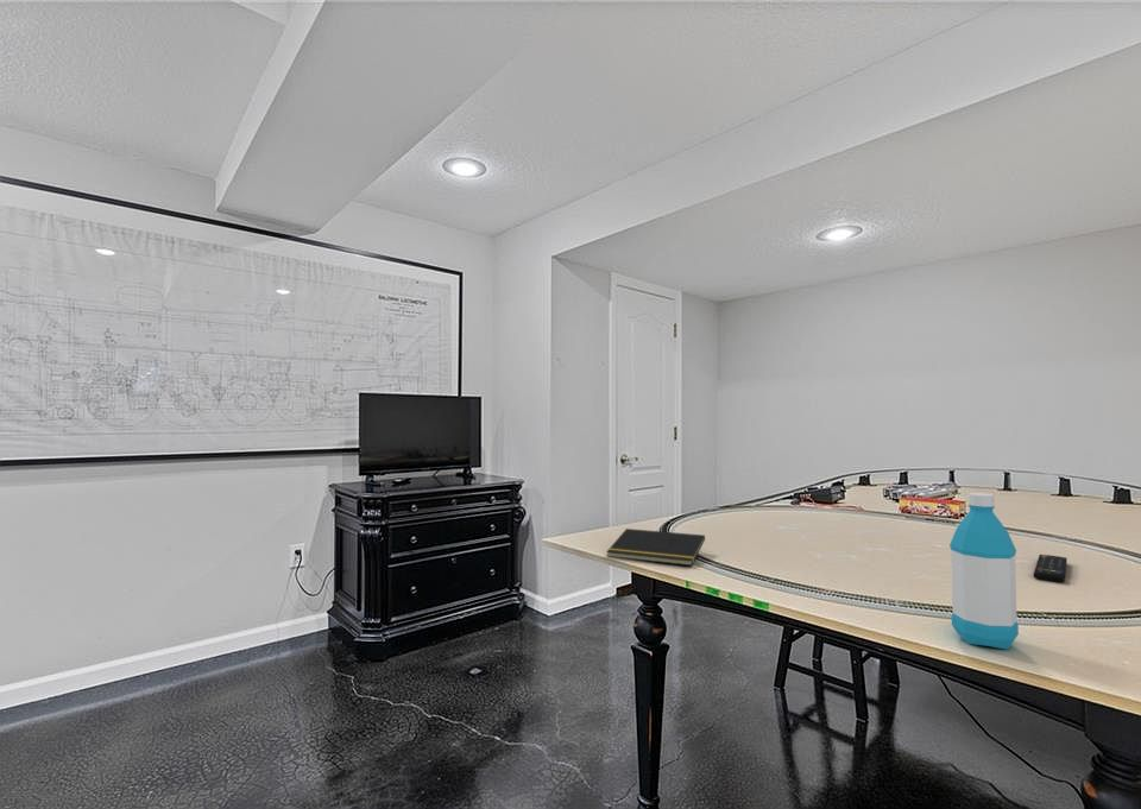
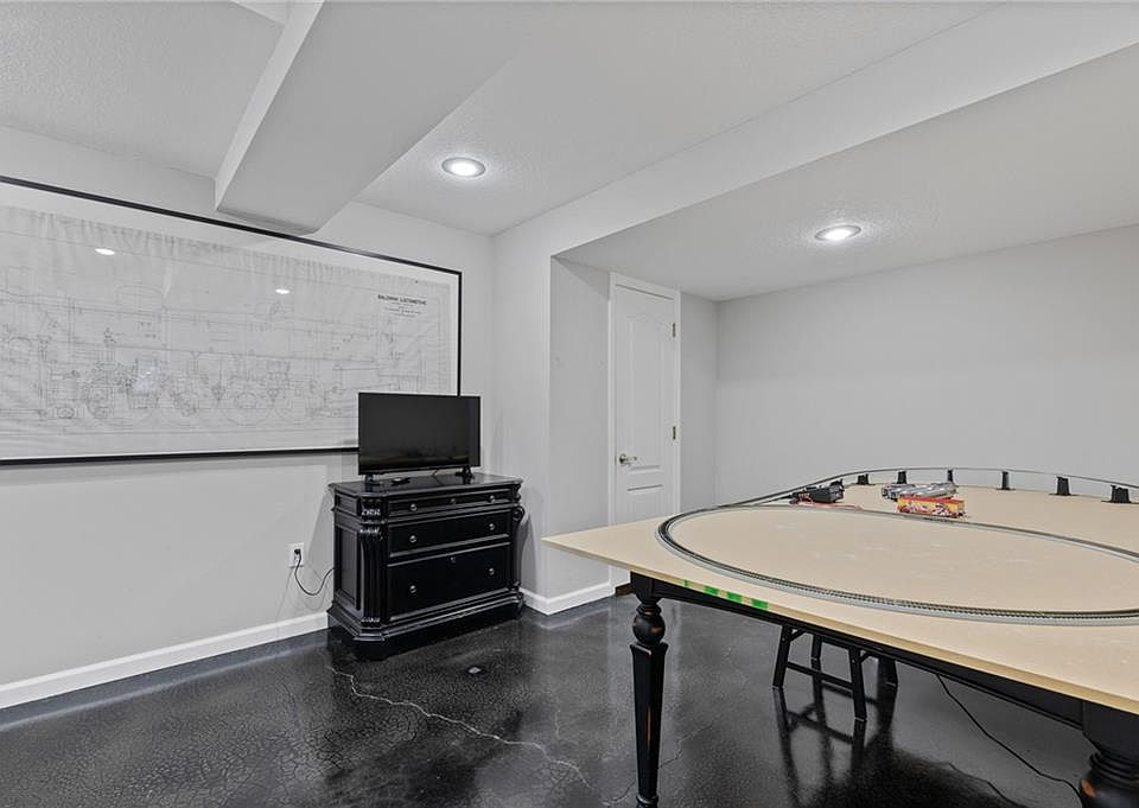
- notepad [605,527,706,567]
- remote control [1033,554,1068,583]
- water bottle [948,492,1020,651]
